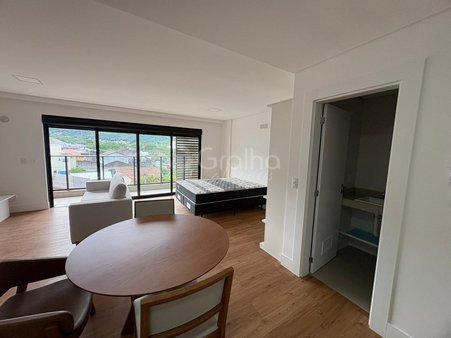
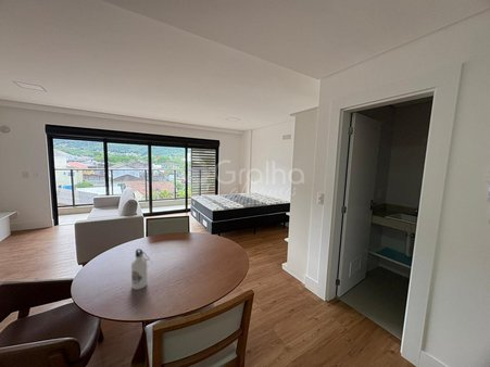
+ water bottle [130,248,153,291]
